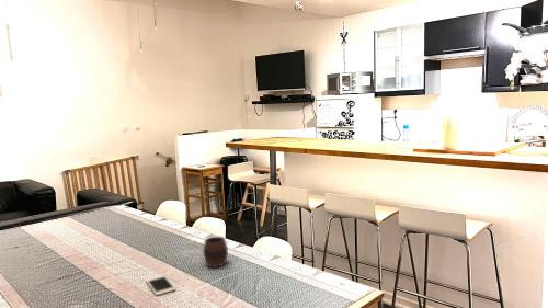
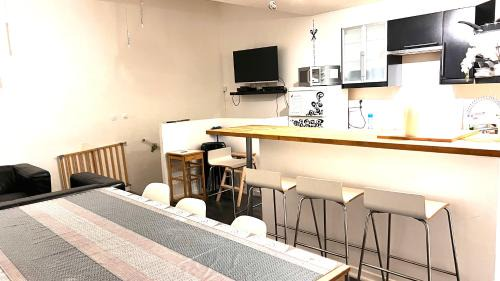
- cell phone [145,274,178,296]
- cup [202,236,229,269]
